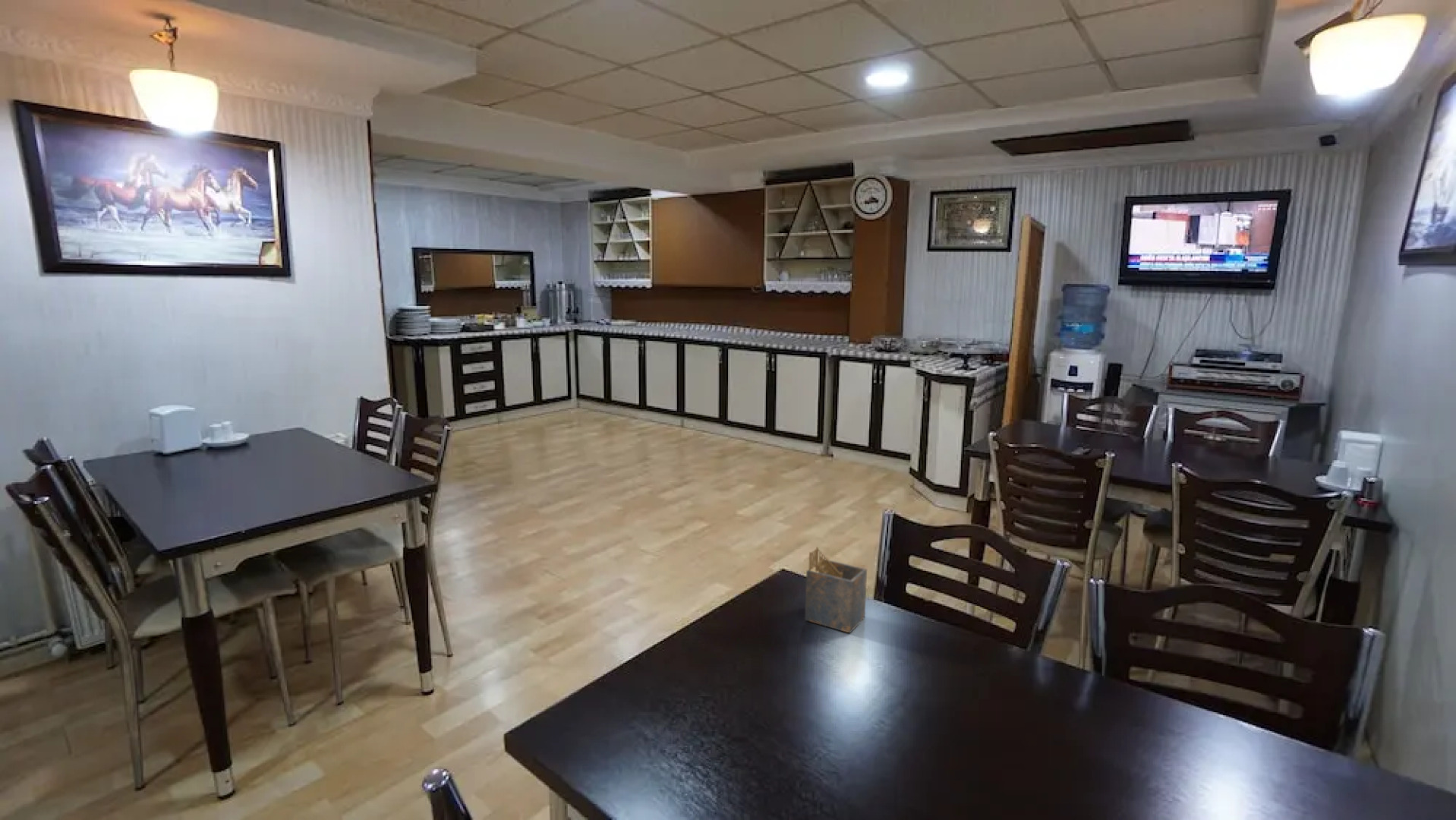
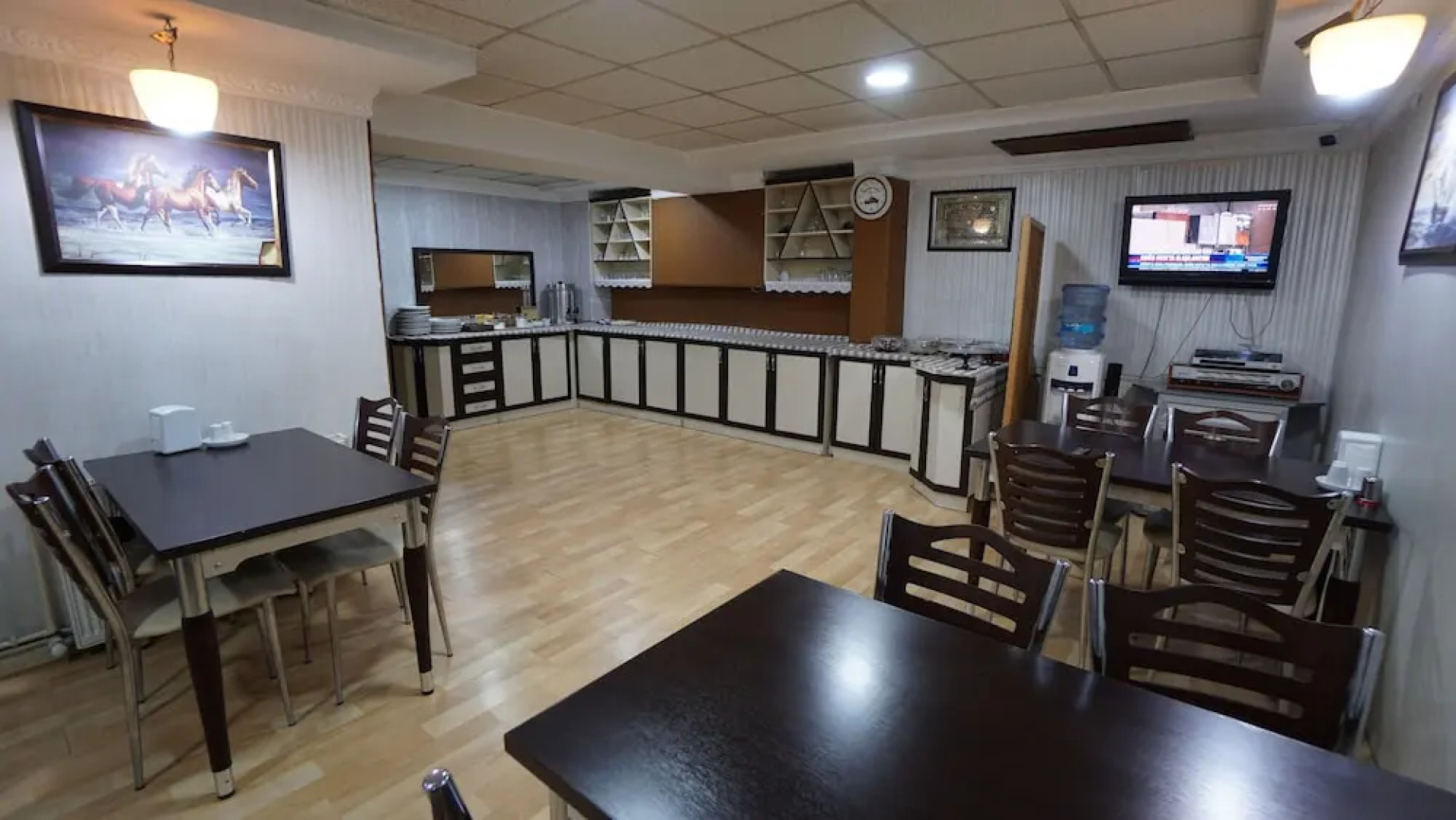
- napkin holder [804,546,868,634]
